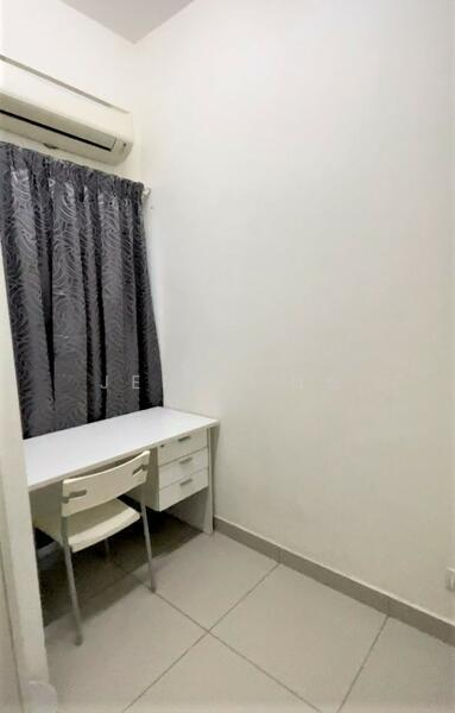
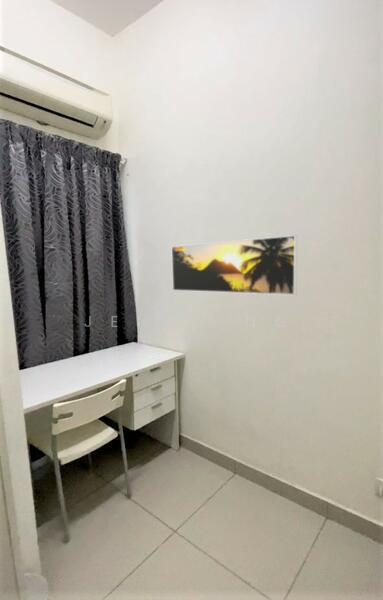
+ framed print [171,234,298,296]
